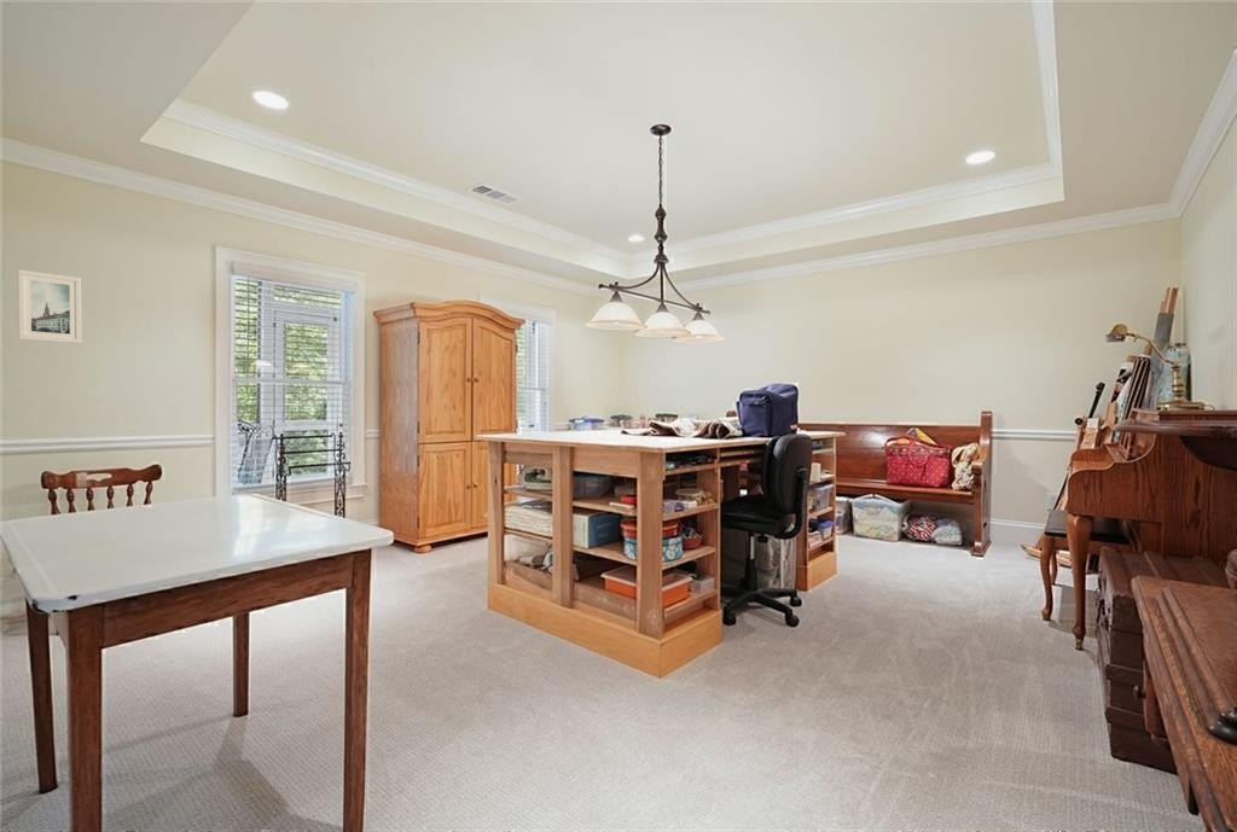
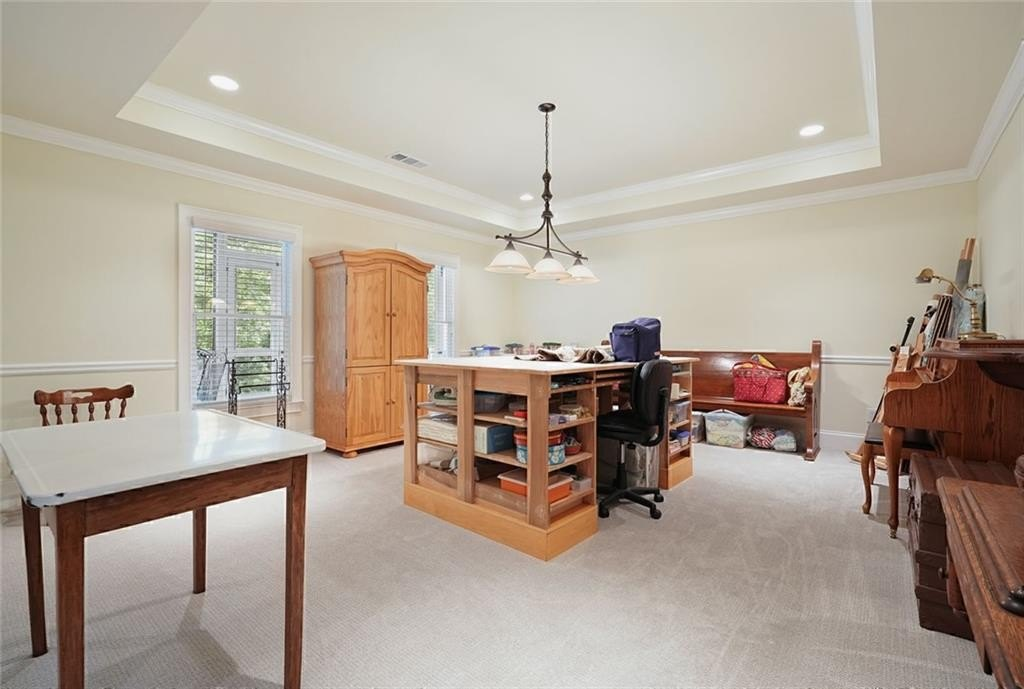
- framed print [17,268,83,345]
